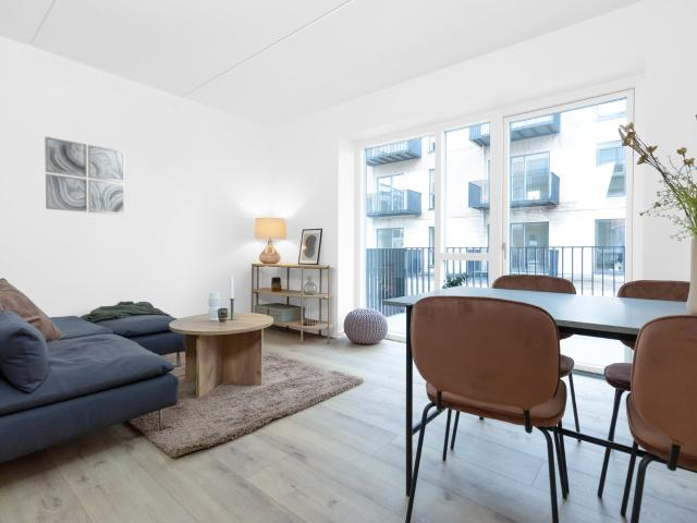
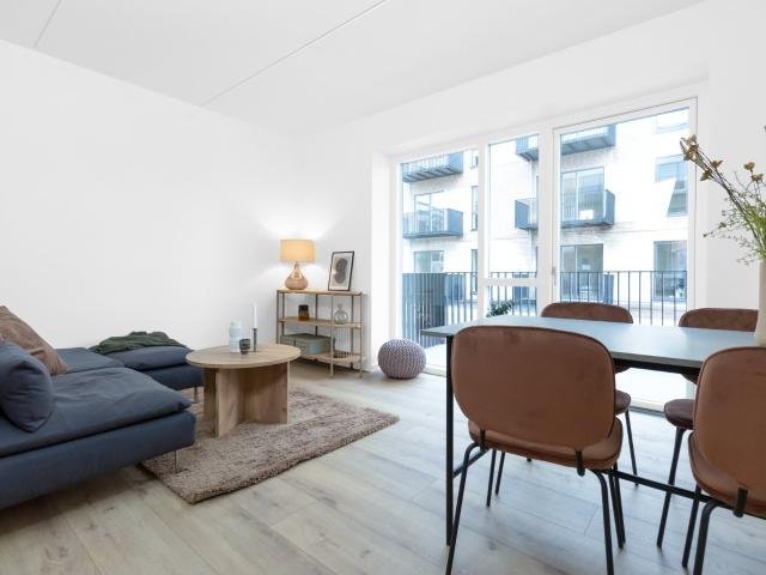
- wall art [44,135,126,216]
